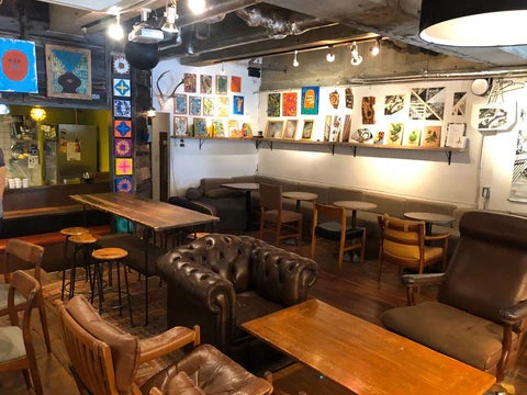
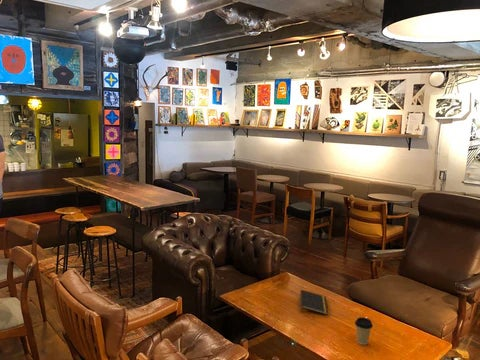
+ notepad [300,289,329,316]
+ coffee cup [354,316,374,346]
